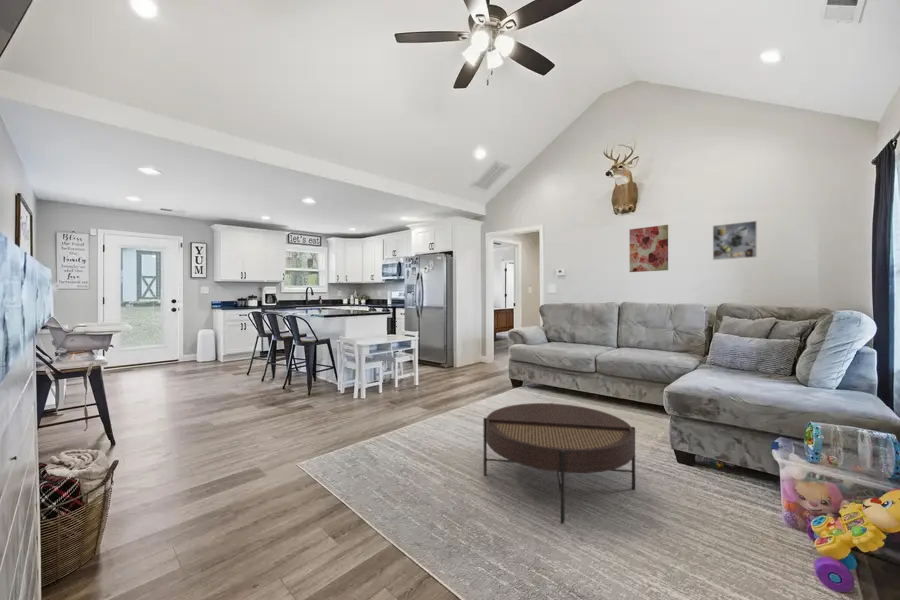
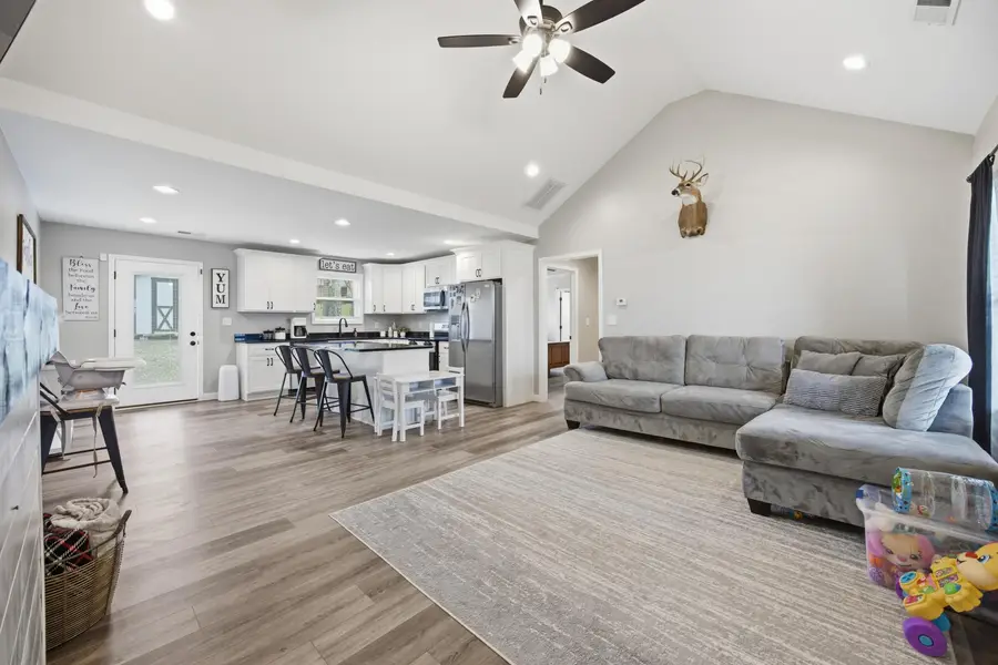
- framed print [712,220,758,261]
- wall art [628,224,669,273]
- coffee table [482,402,636,525]
